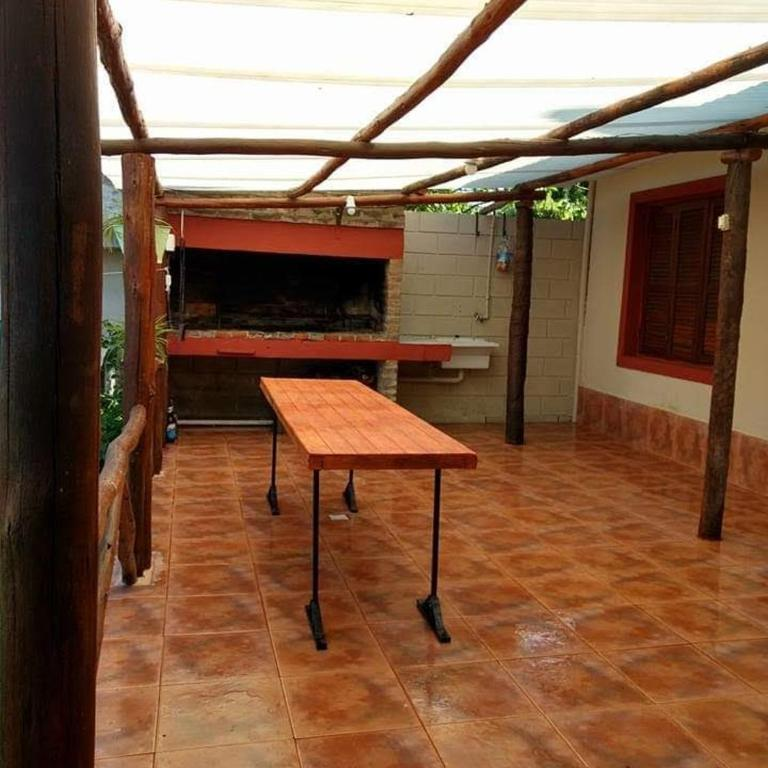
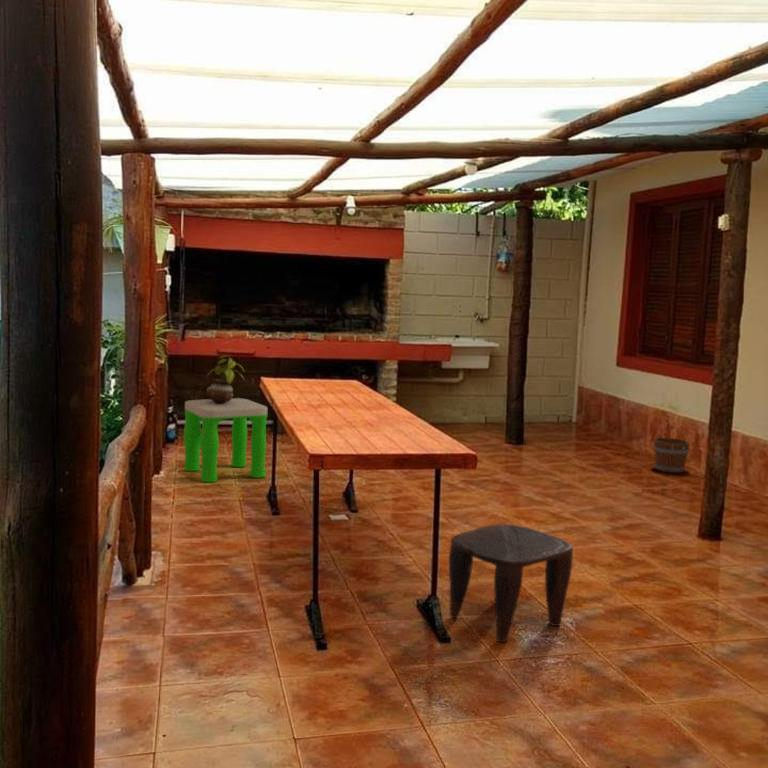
+ potted plant [205,354,246,404]
+ stool [183,397,268,484]
+ stool [448,523,574,643]
+ wooden bucket [653,425,691,474]
